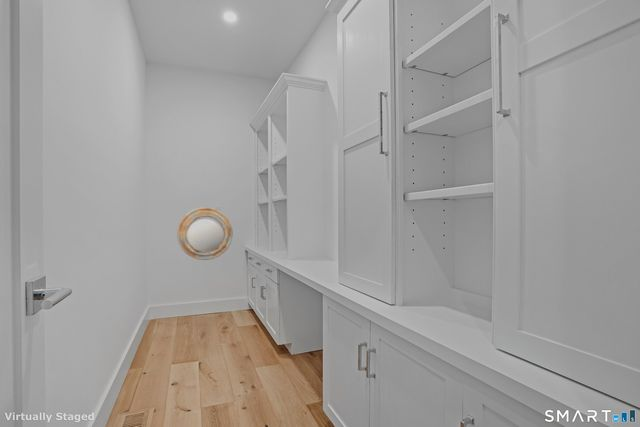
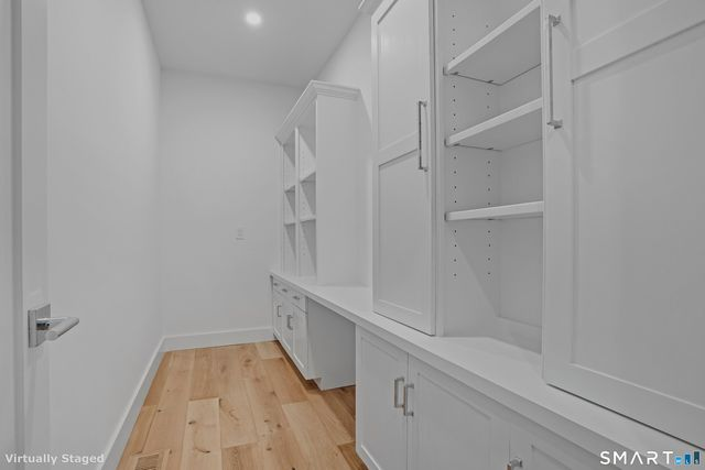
- home mirror [176,206,234,261]
